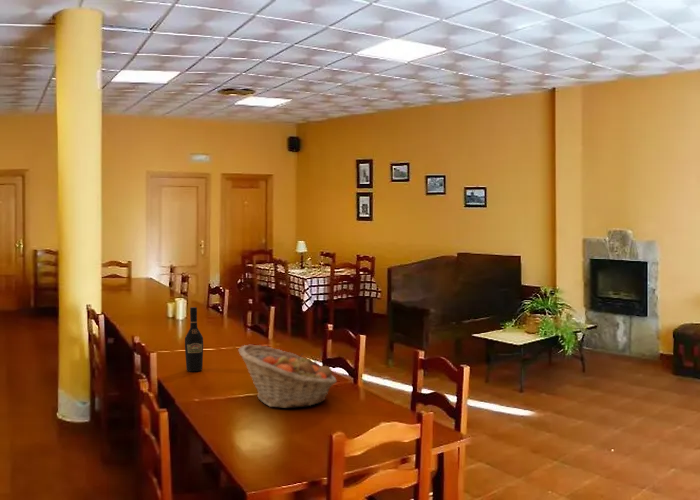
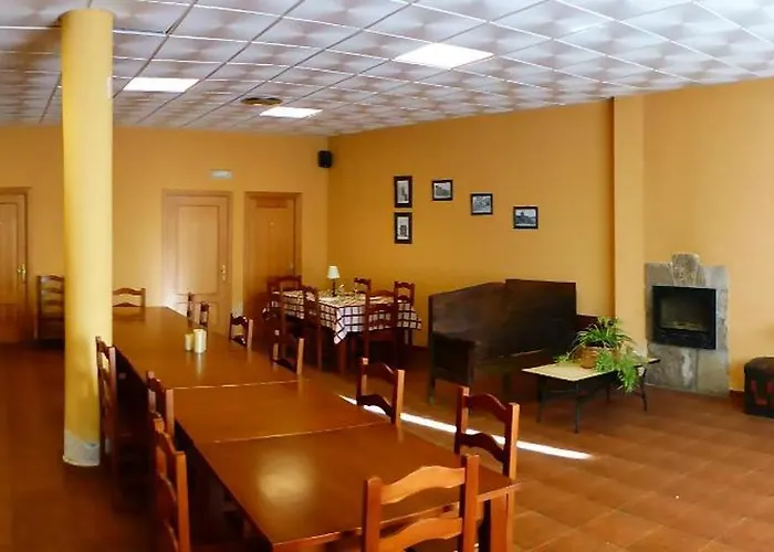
- wine bottle [184,306,204,373]
- fruit basket [237,344,337,409]
